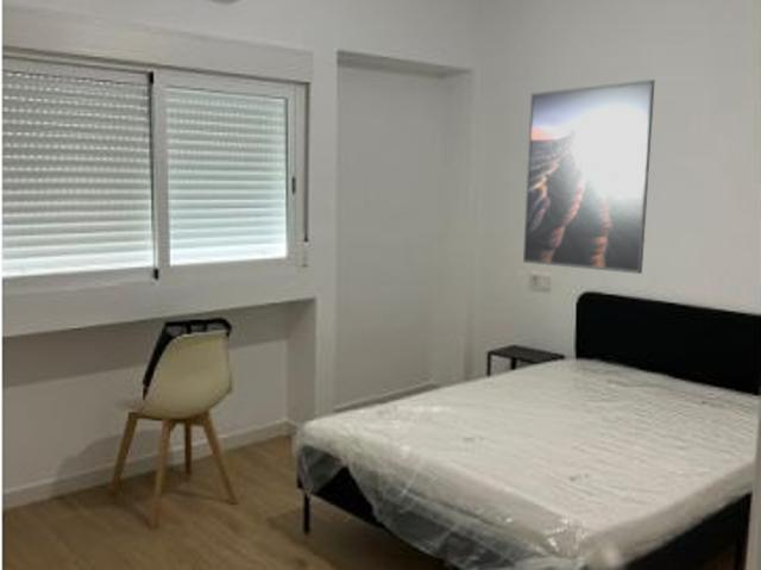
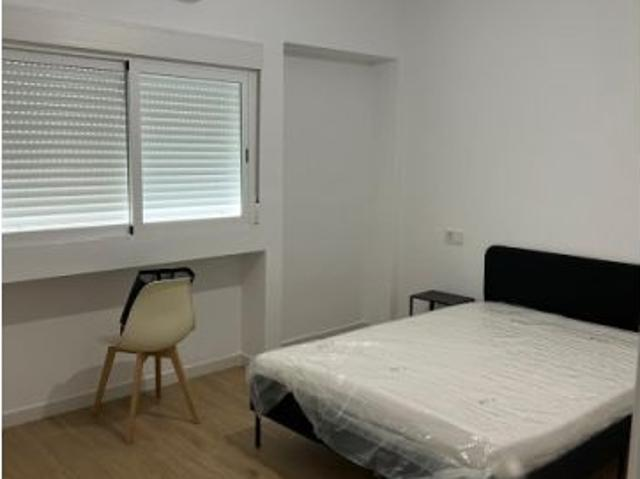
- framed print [522,79,655,275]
